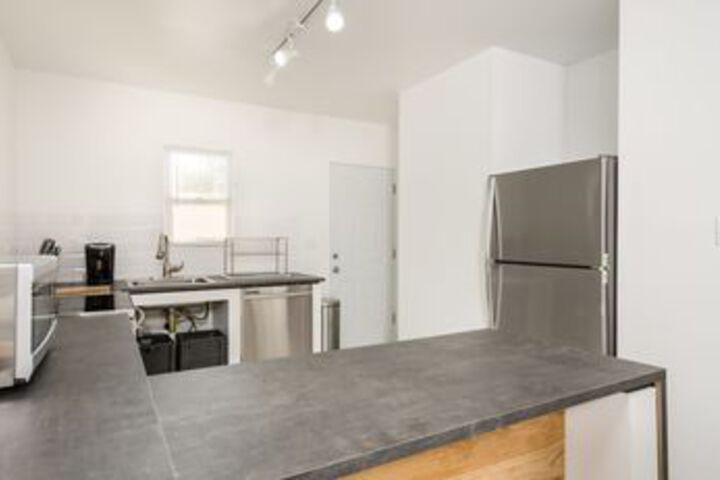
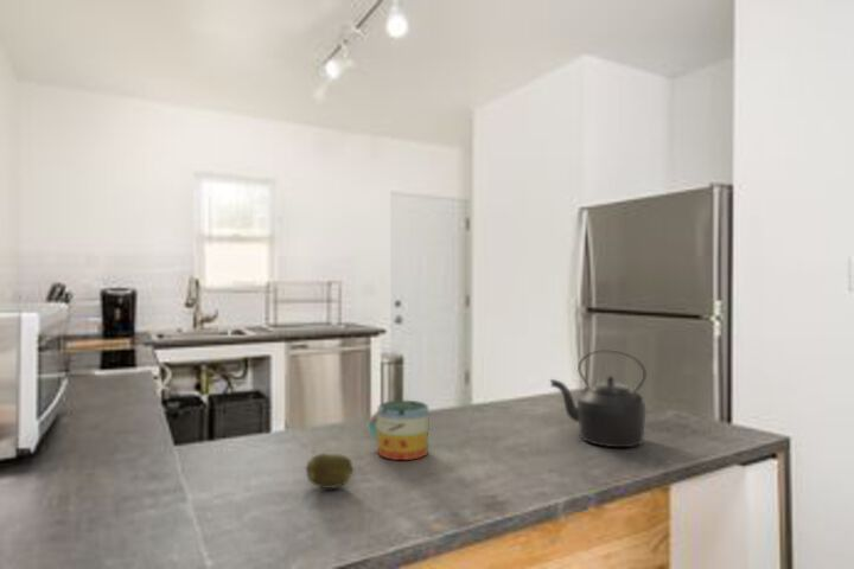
+ fruit [305,452,355,490]
+ kettle [549,349,648,448]
+ mug [368,399,429,461]
